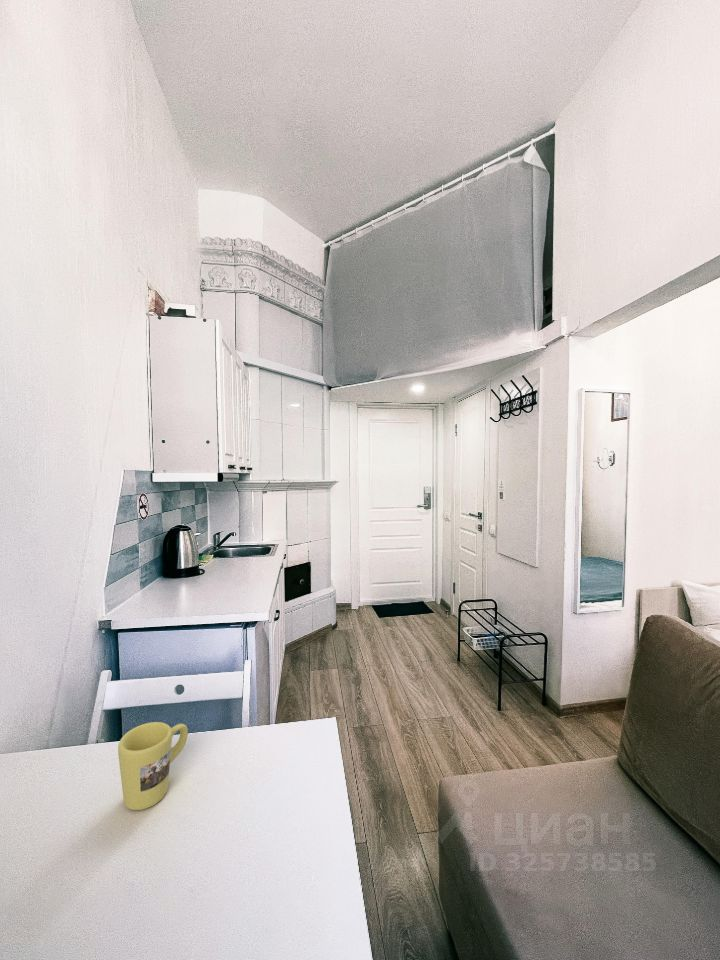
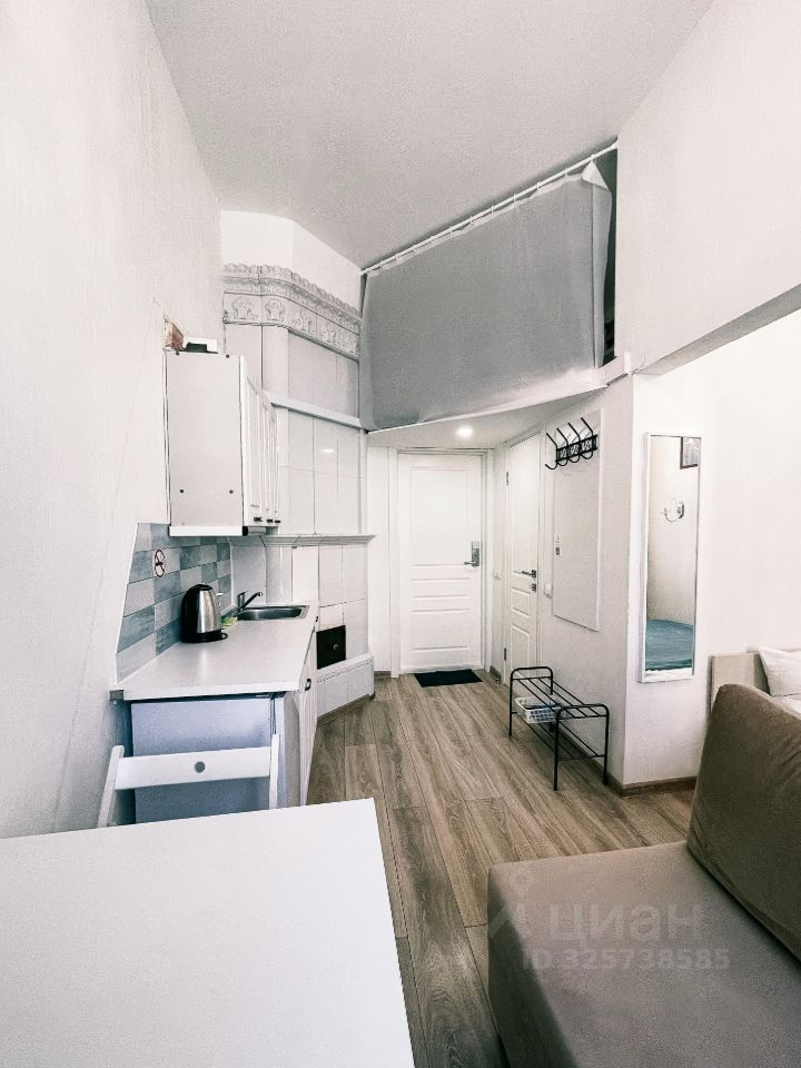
- mug [117,721,189,811]
